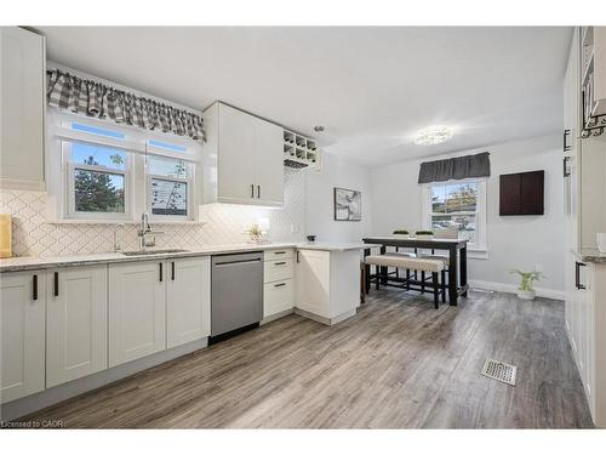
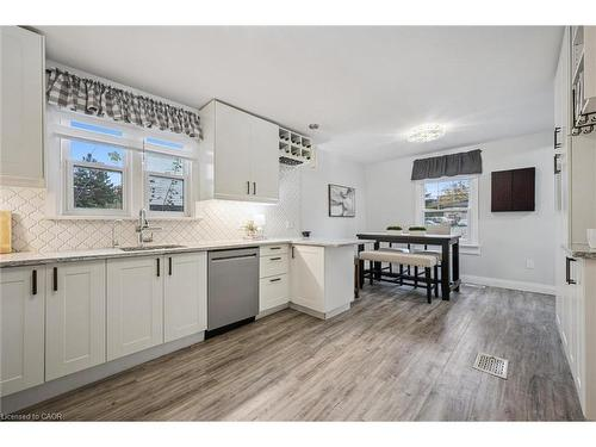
- potted plant [507,268,547,301]
